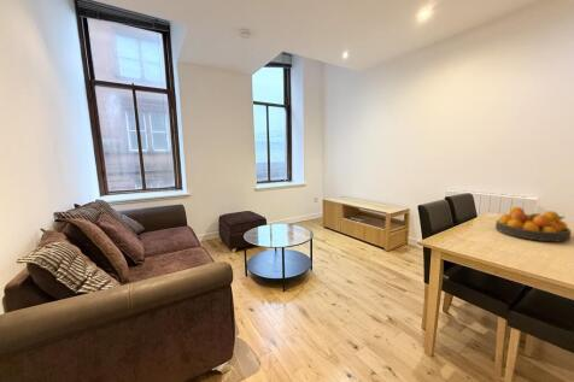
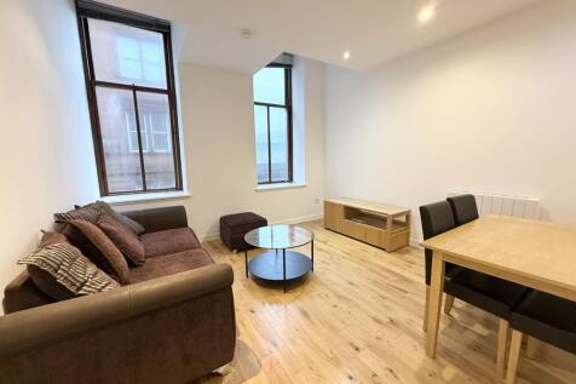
- fruit bowl [494,206,573,242]
